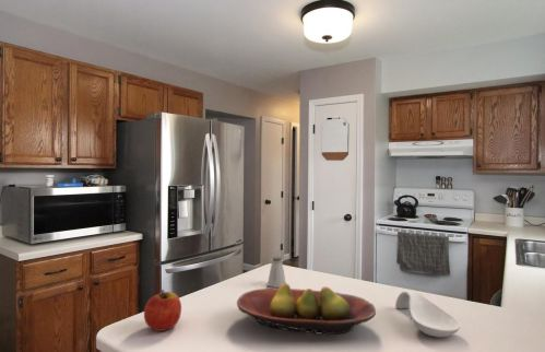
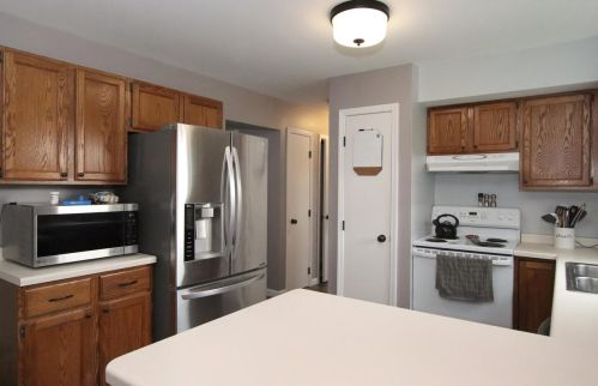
- fruit bowl [236,282,377,336]
- saltshaker [266,256,287,289]
- apple [143,289,182,332]
- spoon rest [394,290,461,338]
